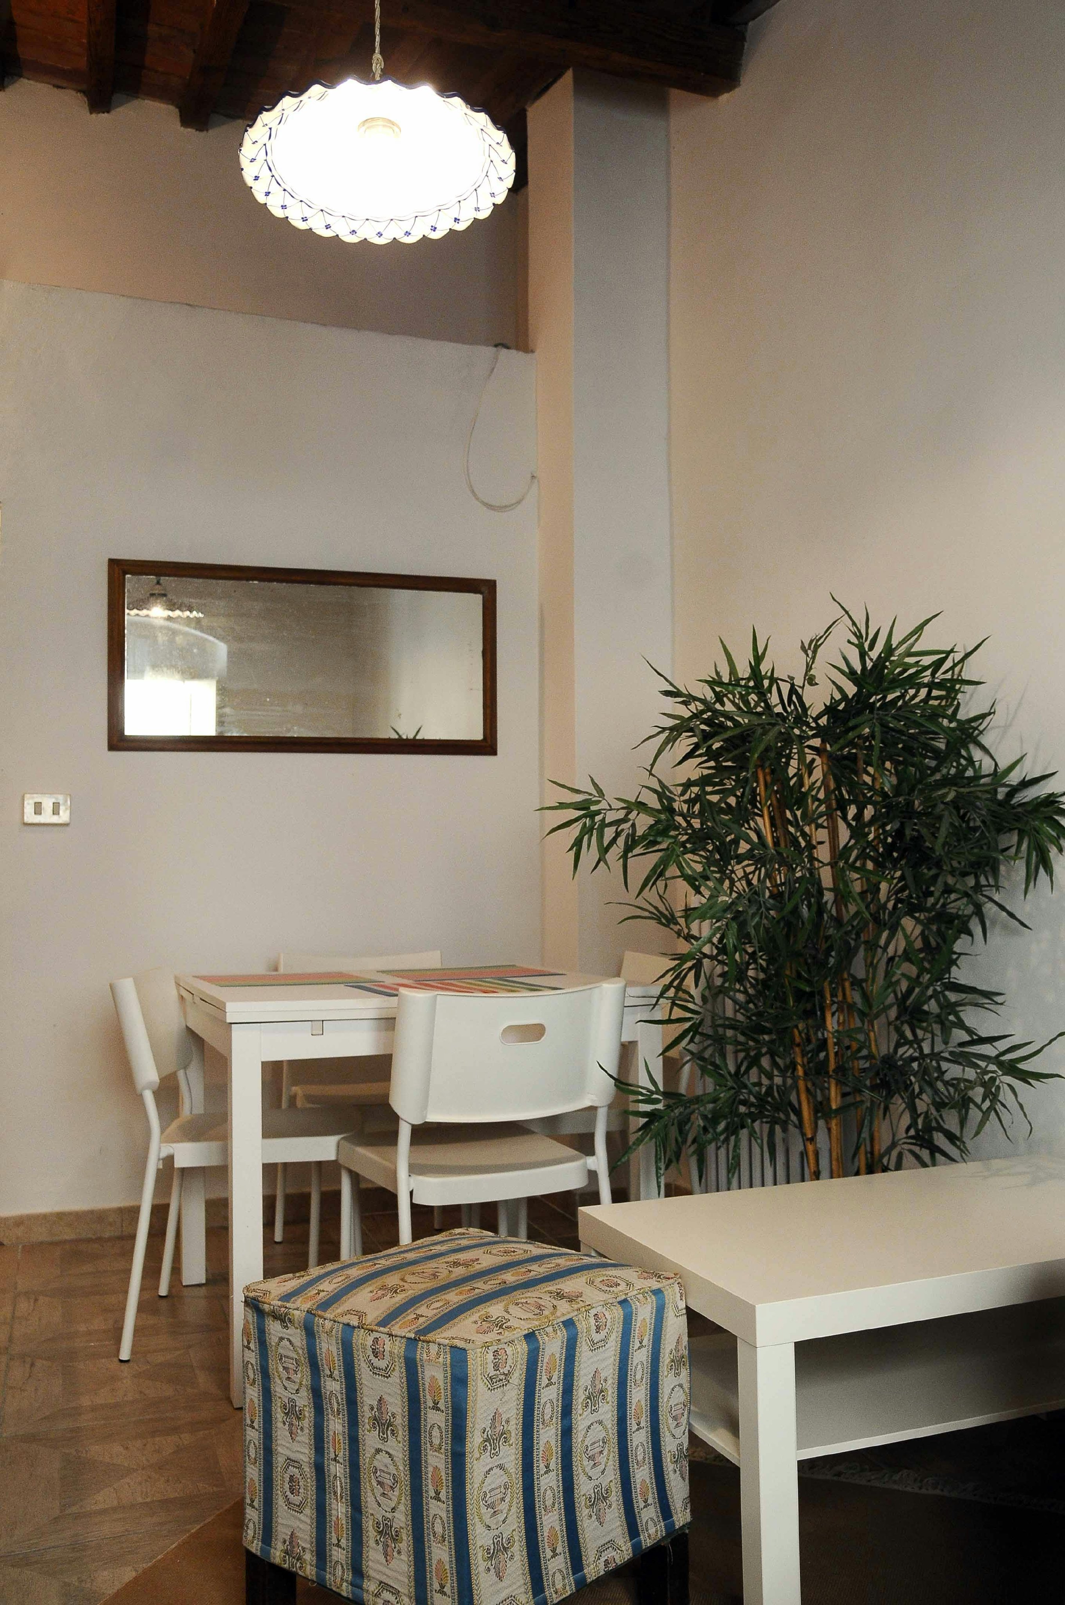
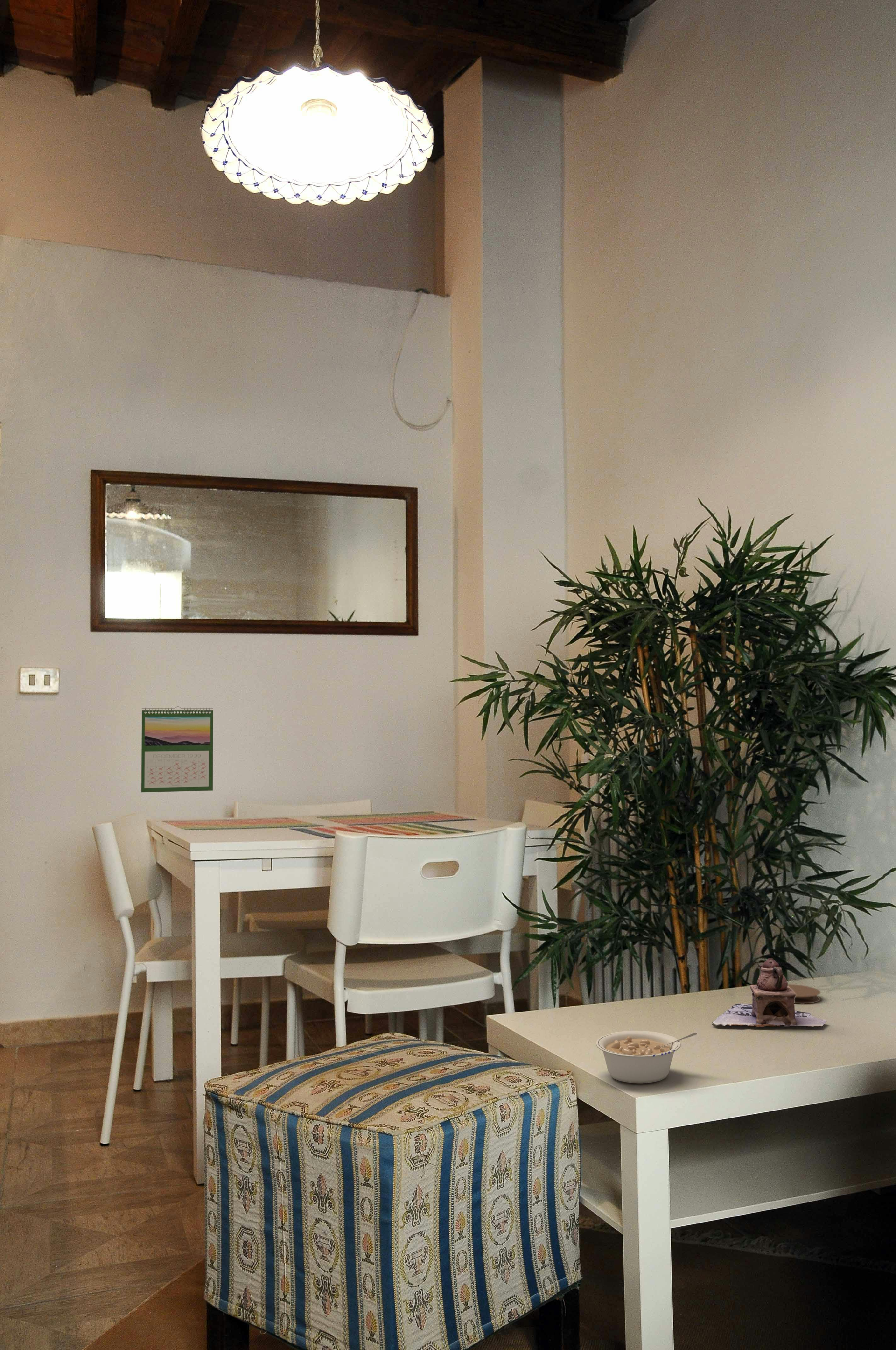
+ teapot [712,957,827,1028]
+ calendar [141,706,213,793]
+ legume [596,1030,697,1084]
+ coaster [788,984,821,1004]
